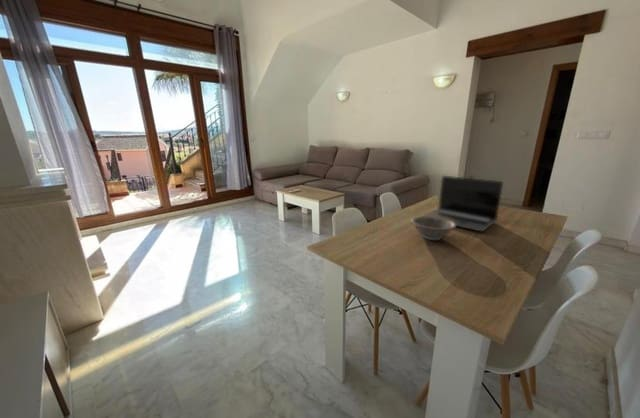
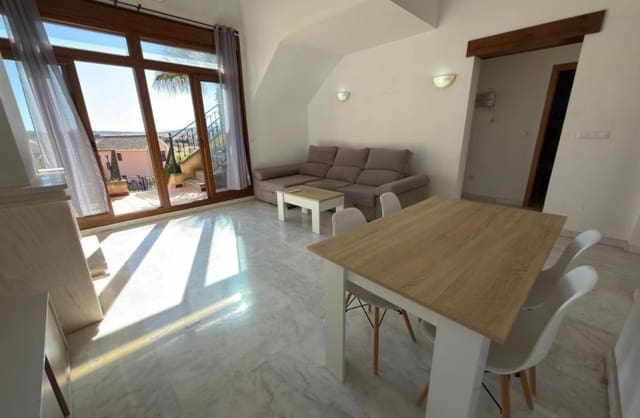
- laptop [423,175,504,232]
- decorative bowl [410,215,457,241]
